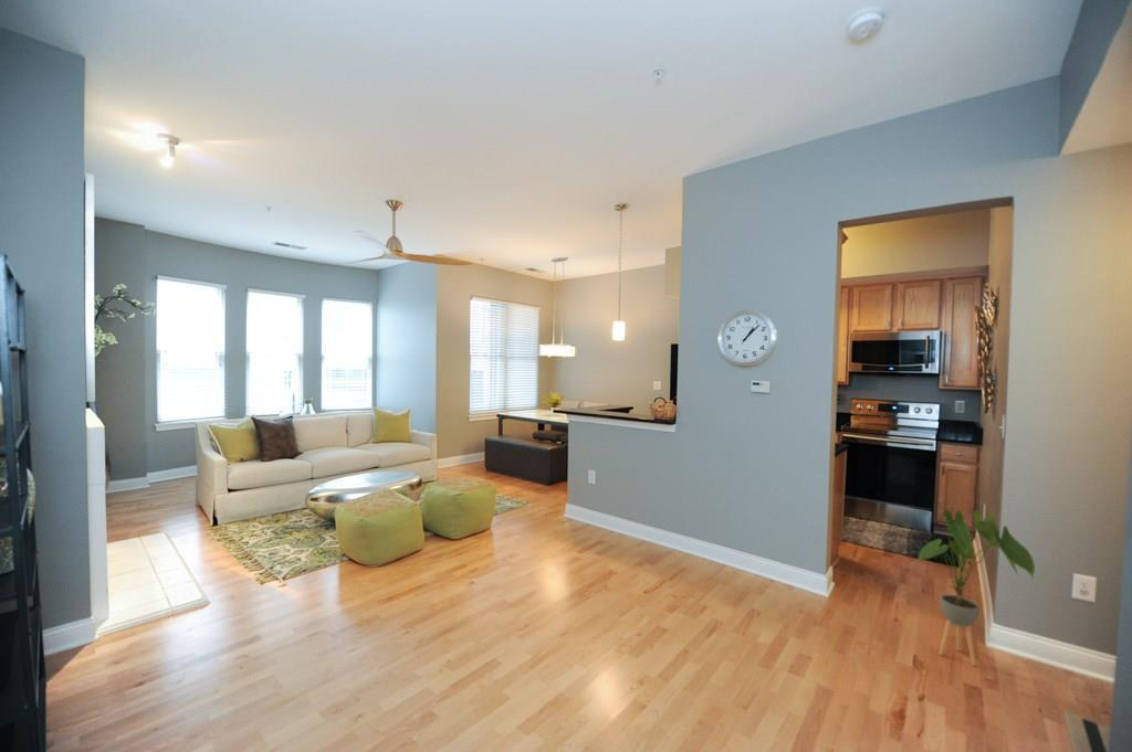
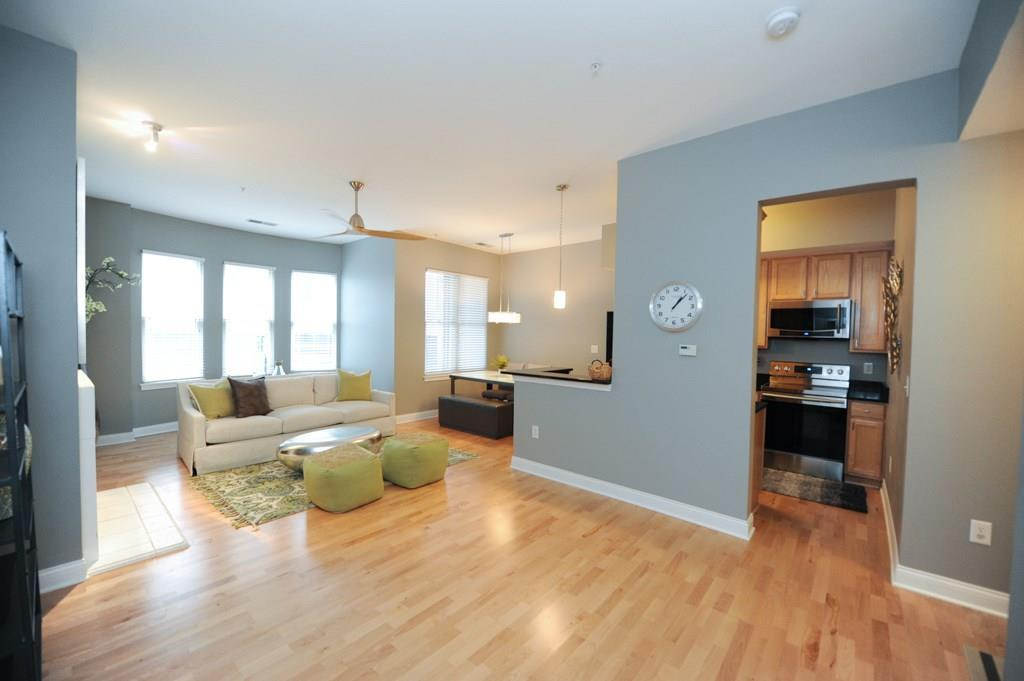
- house plant [915,509,1036,667]
